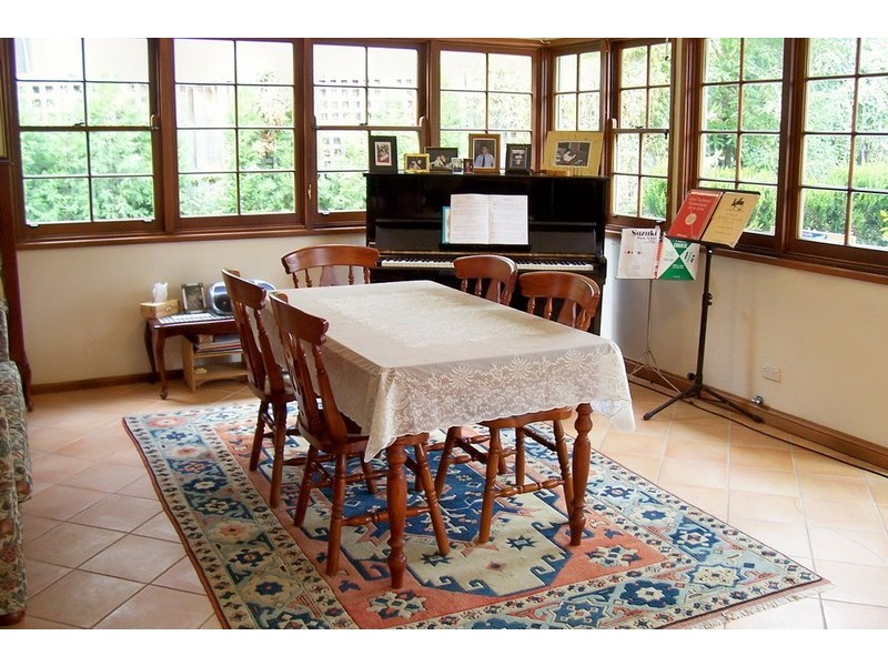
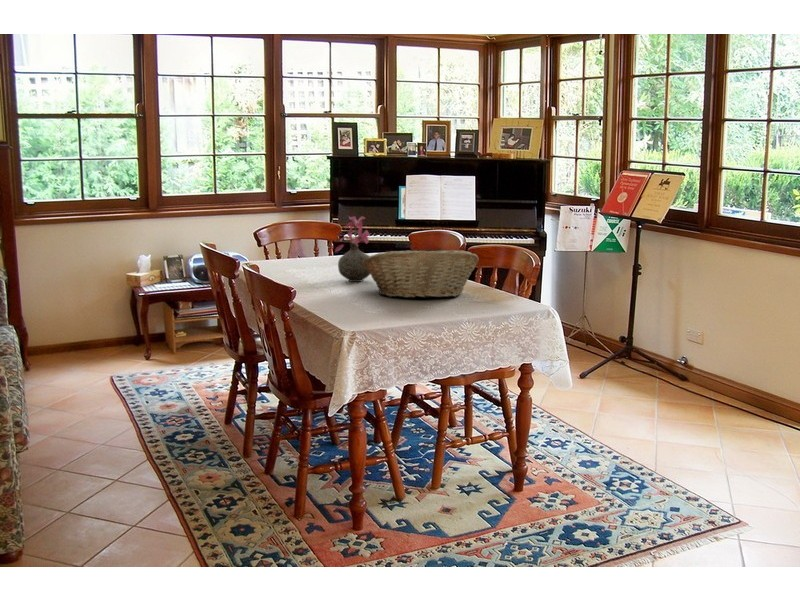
+ fruit basket [362,249,479,299]
+ vase [334,215,371,283]
